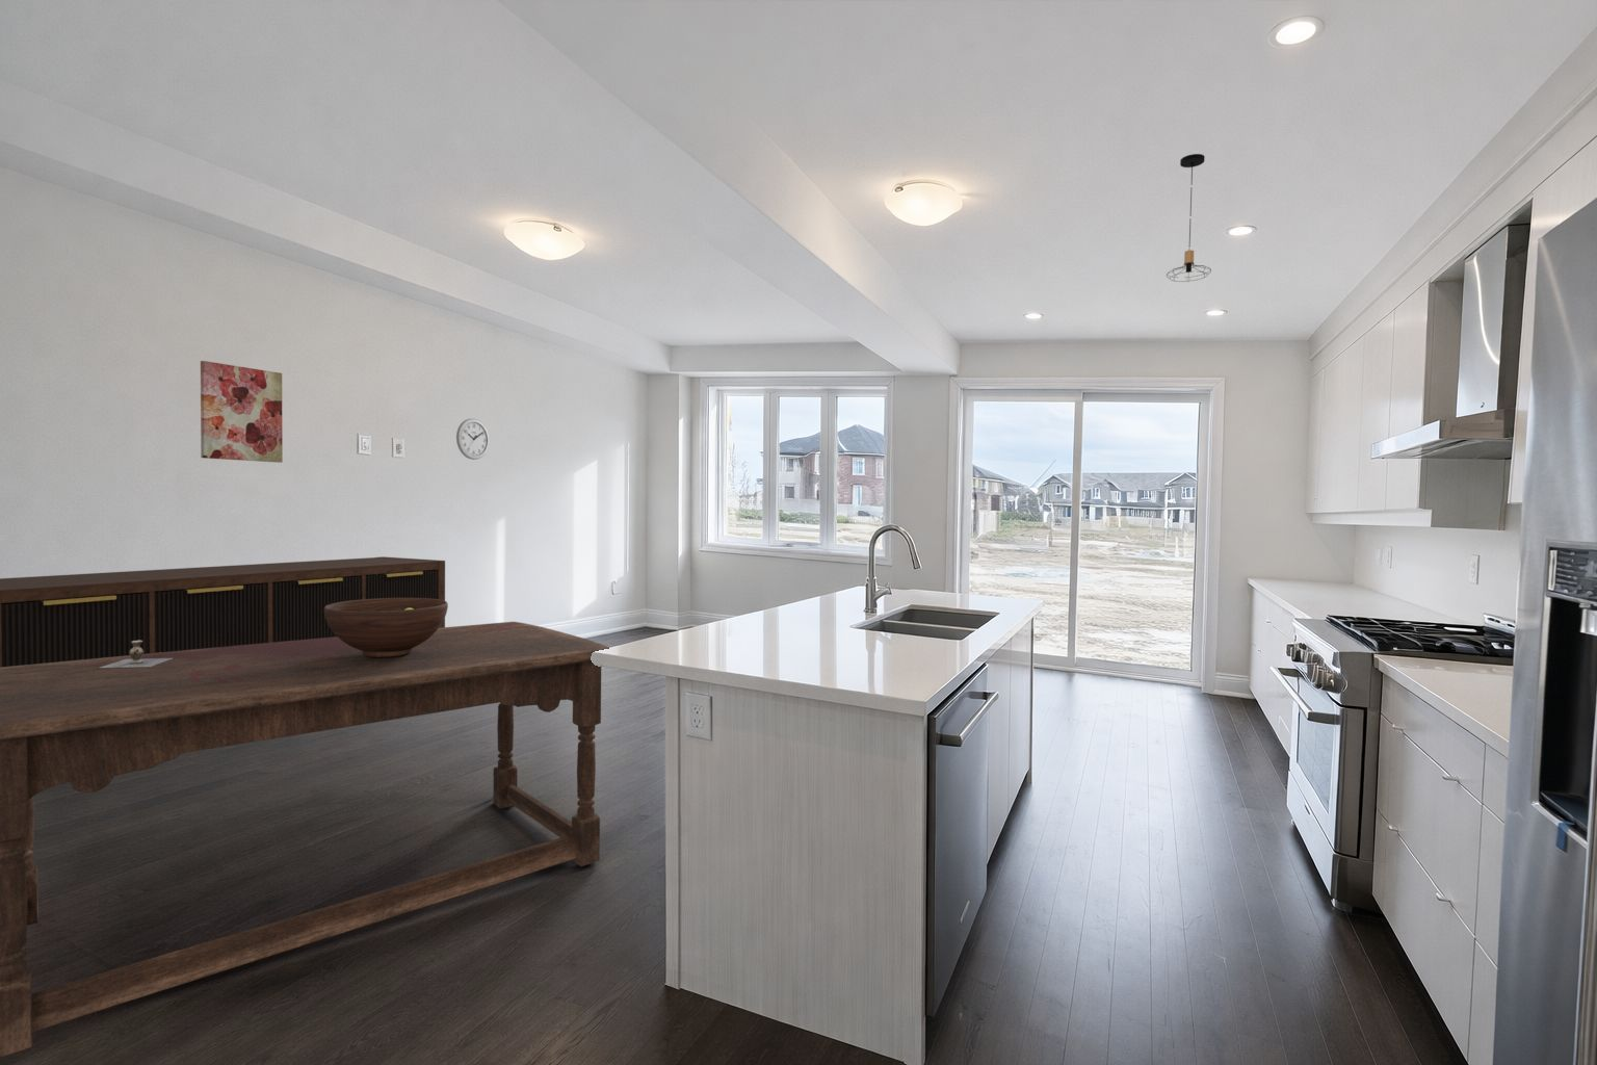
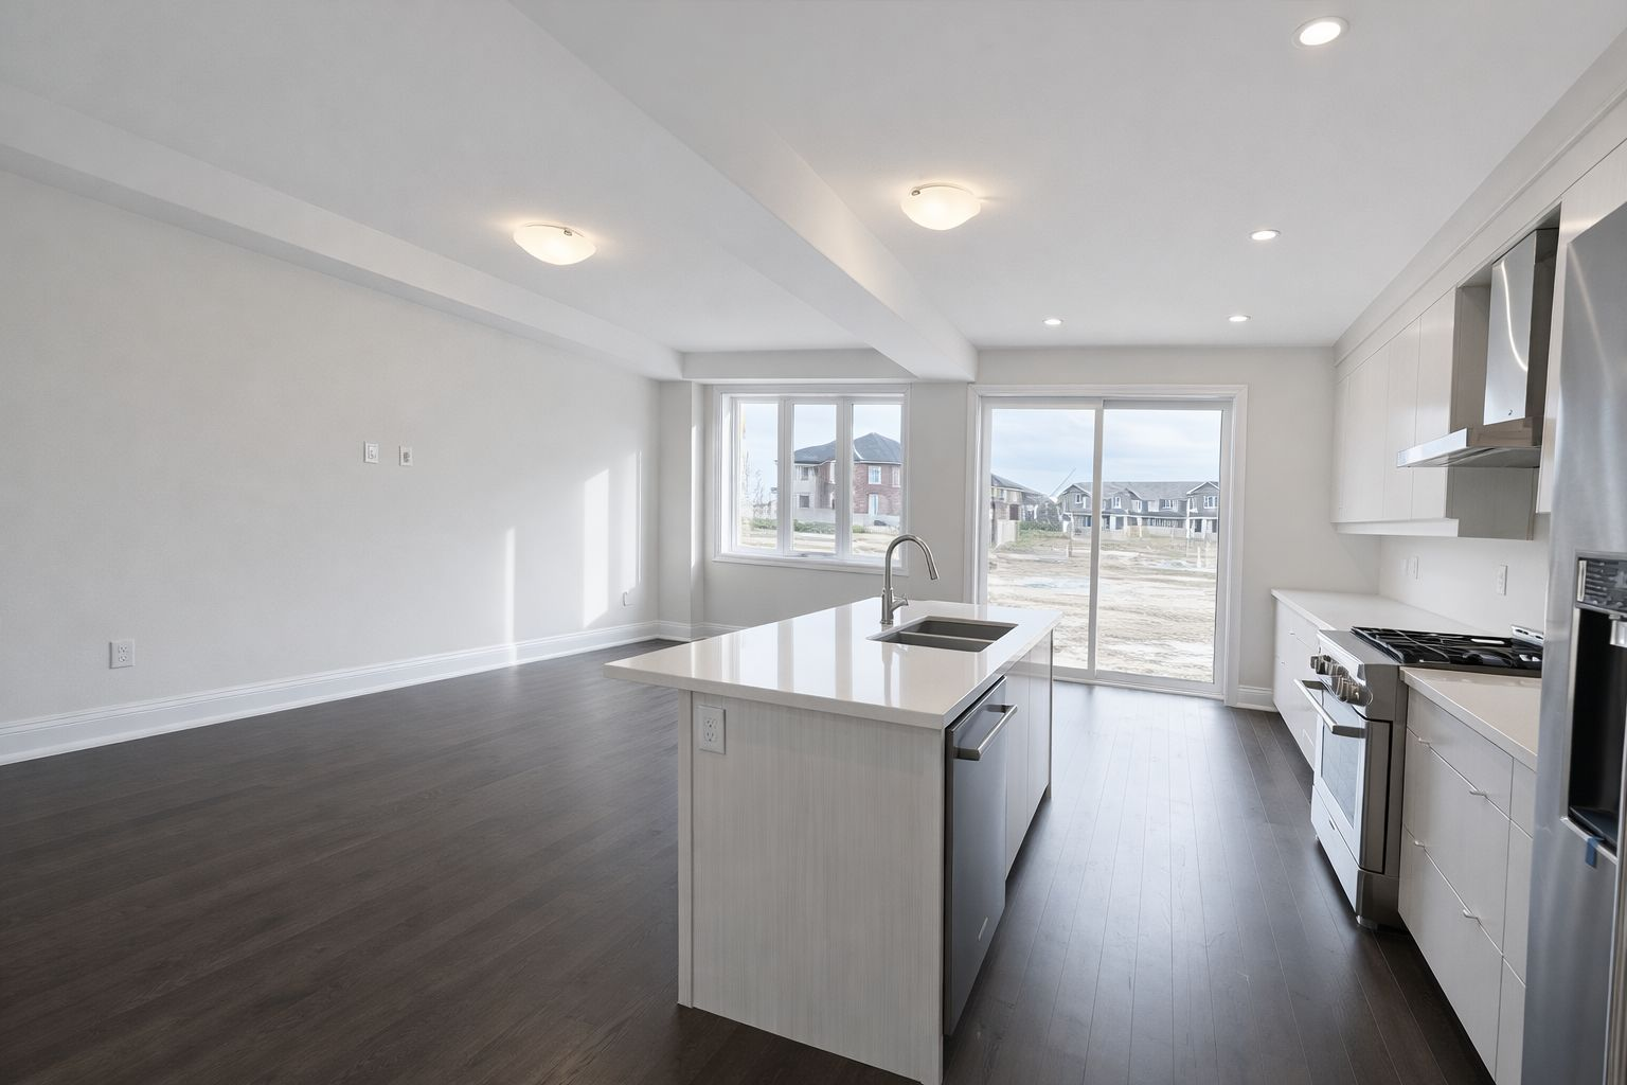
- pendant light [1166,153,1212,283]
- wall clock [455,418,490,461]
- dining table [0,620,611,1059]
- sideboard [0,555,446,668]
- wall art [200,360,284,464]
- fruit bowl [324,598,449,657]
- pottery [101,641,171,668]
